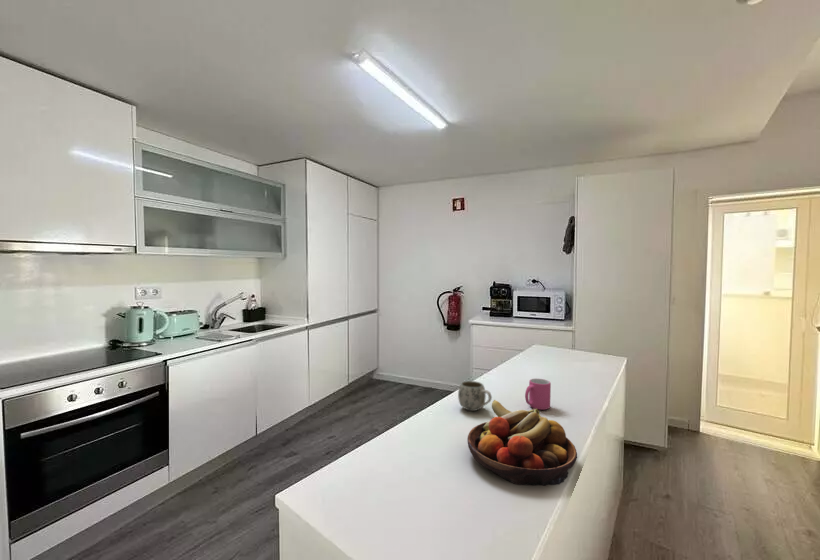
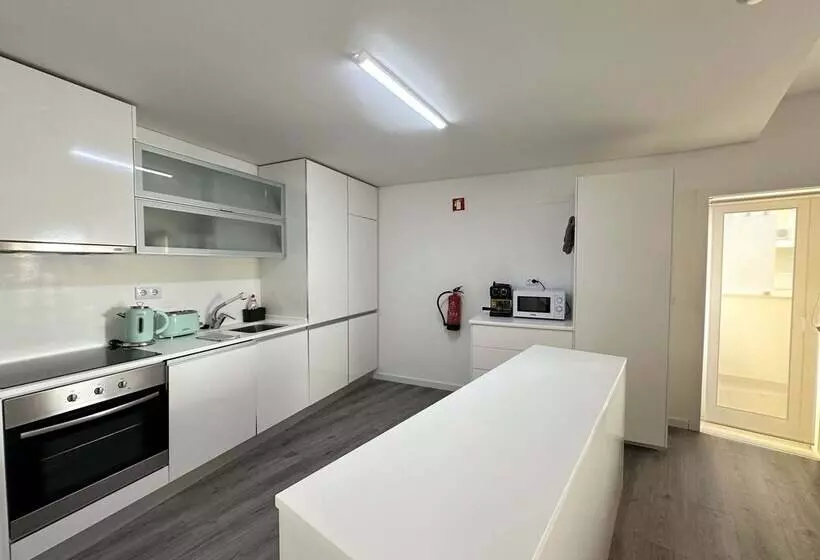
- fruit bowl [466,399,578,487]
- mug [457,380,493,412]
- mug [524,378,552,411]
